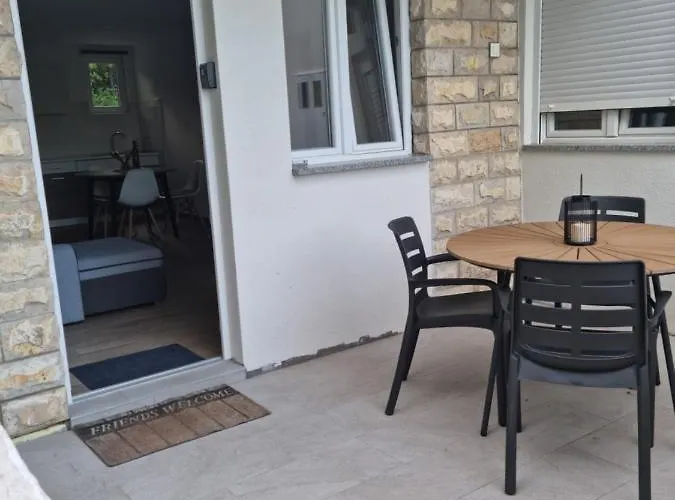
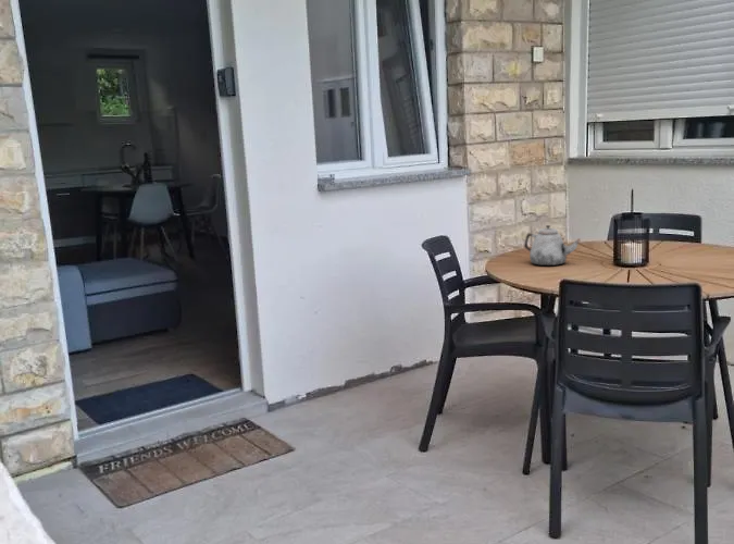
+ teapot [523,224,582,267]
